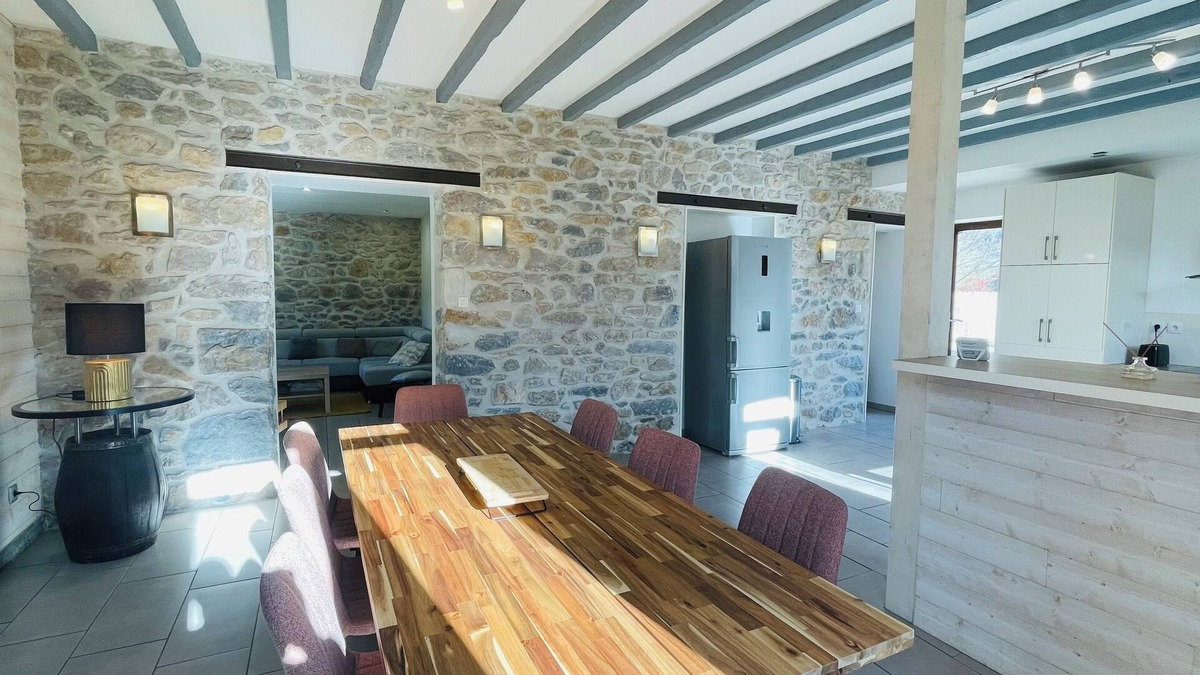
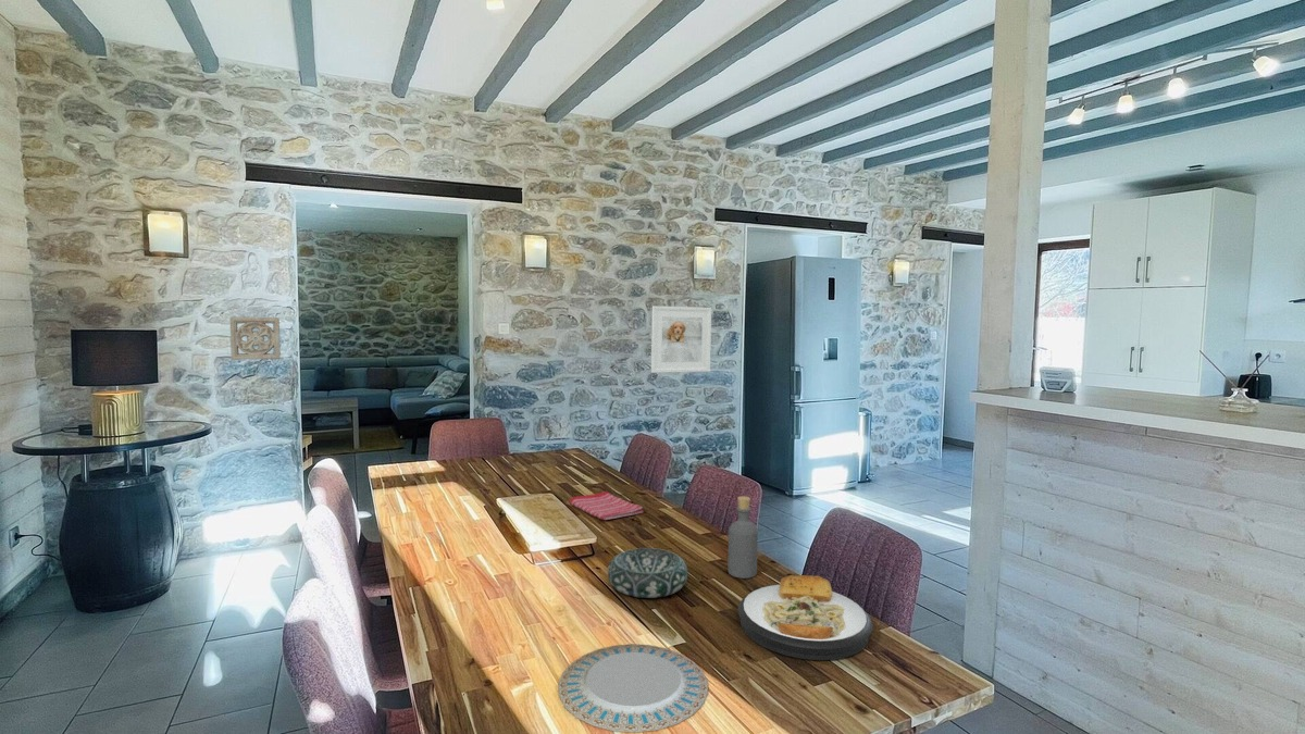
+ plate [736,574,874,661]
+ decorative bowl [607,547,689,599]
+ chinaware [557,643,709,734]
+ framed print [650,304,712,374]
+ wall ornament [229,315,282,361]
+ bottle [726,495,759,580]
+ dish towel [568,490,644,521]
